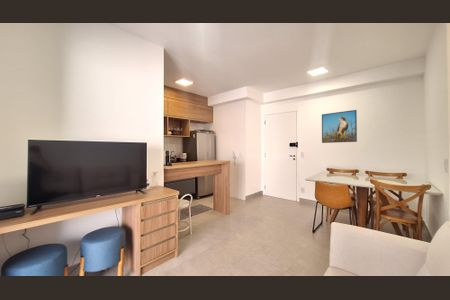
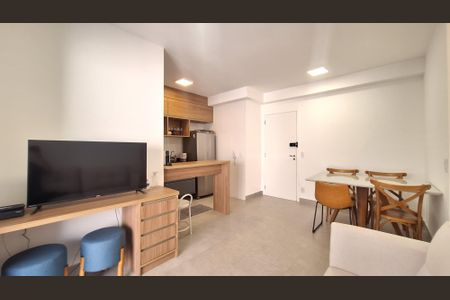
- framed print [321,109,358,144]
